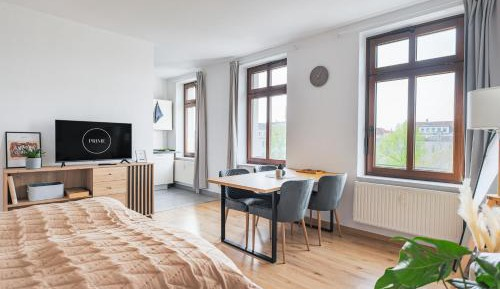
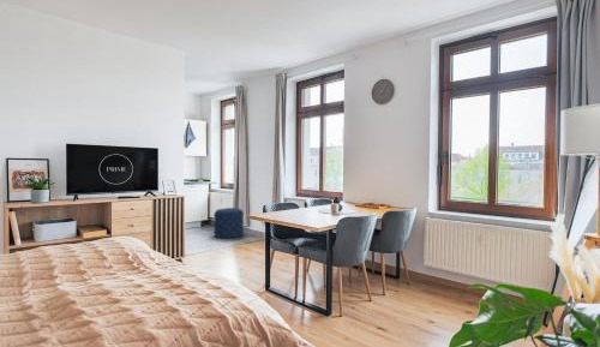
+ pouf [212,207,245,239]
